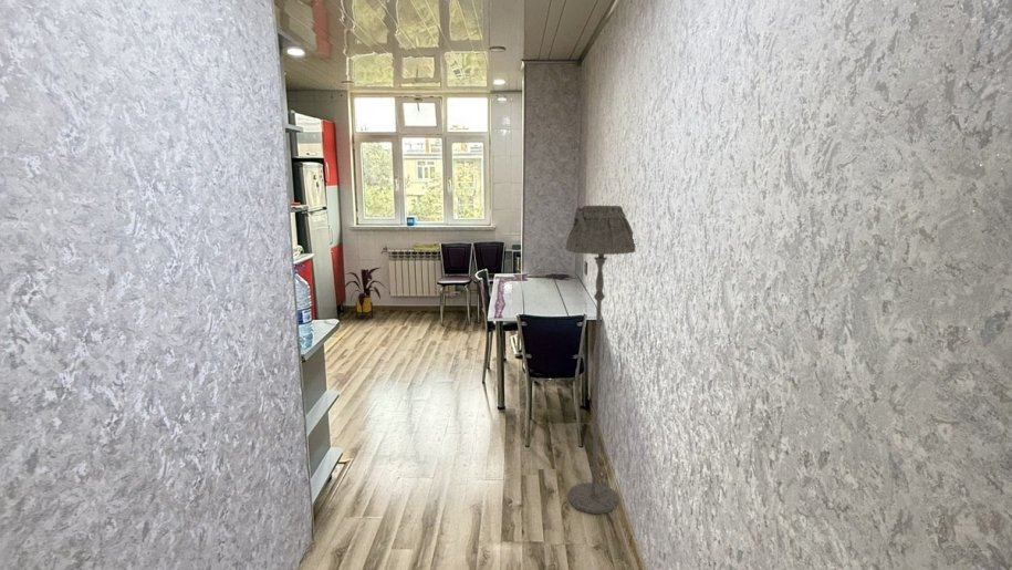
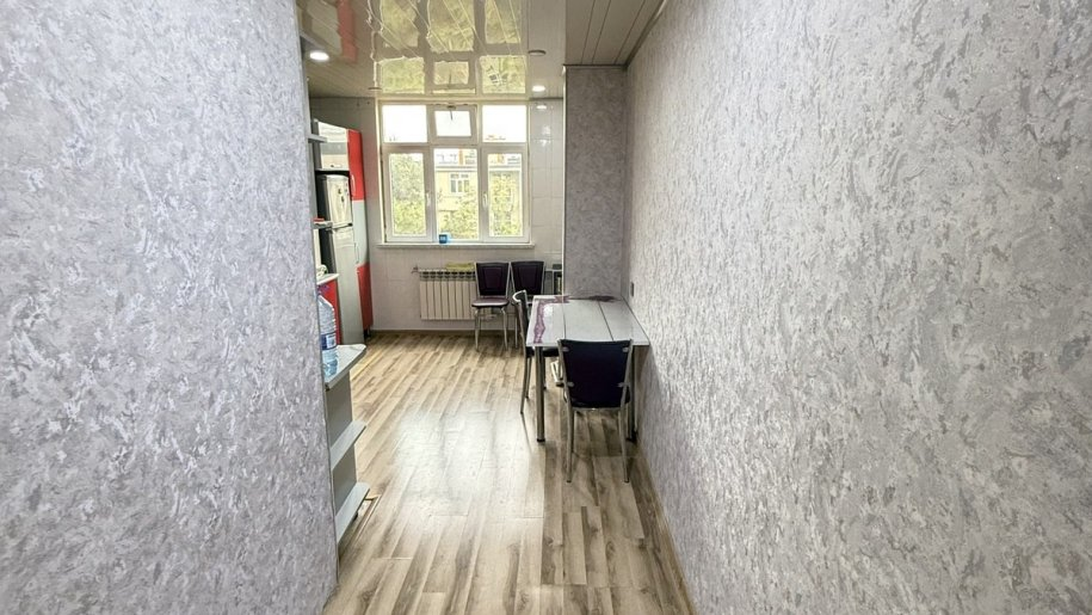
- floor lamp [564,204,636,515]
- house plant [343,267,386,321]
